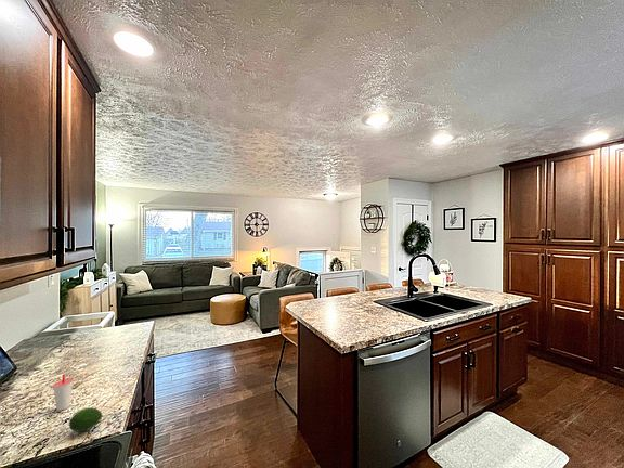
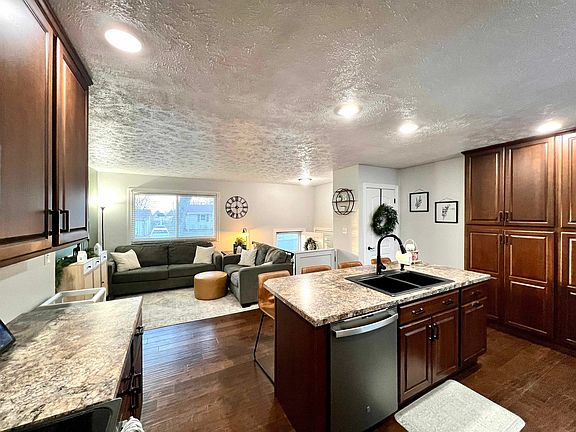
- cup [52,374,75,412]
- fruit [68,406,103,433]
